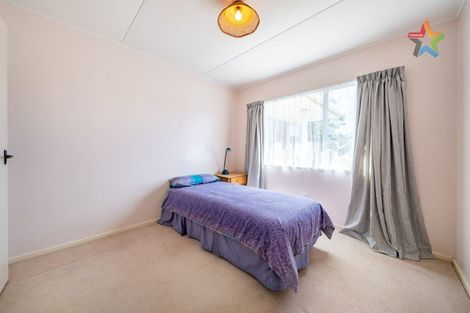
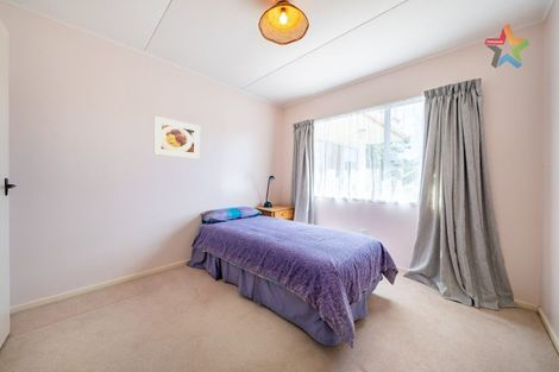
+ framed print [152,115,201,160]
